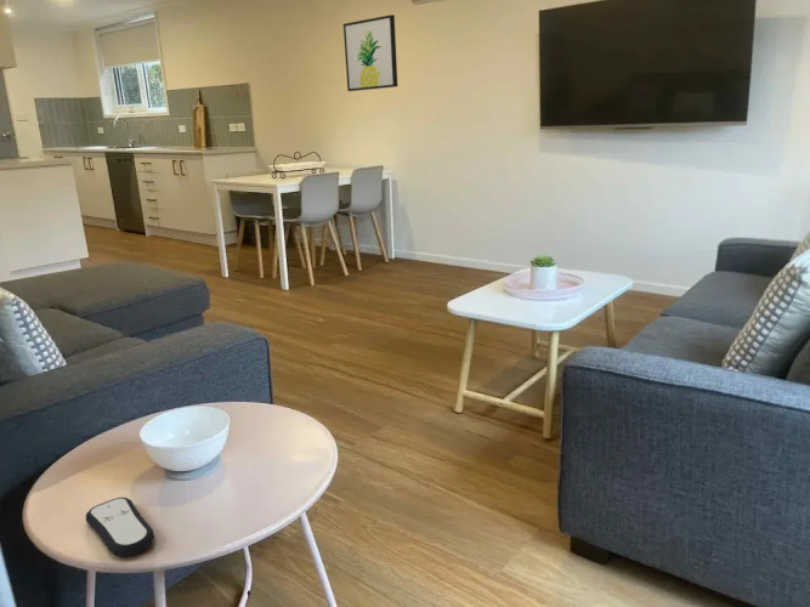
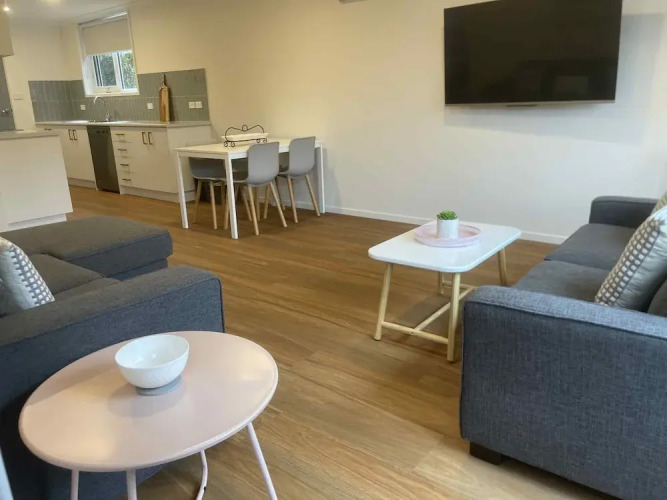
- wall art [342,13,398,92]
- remote control [85,497,155,558]
